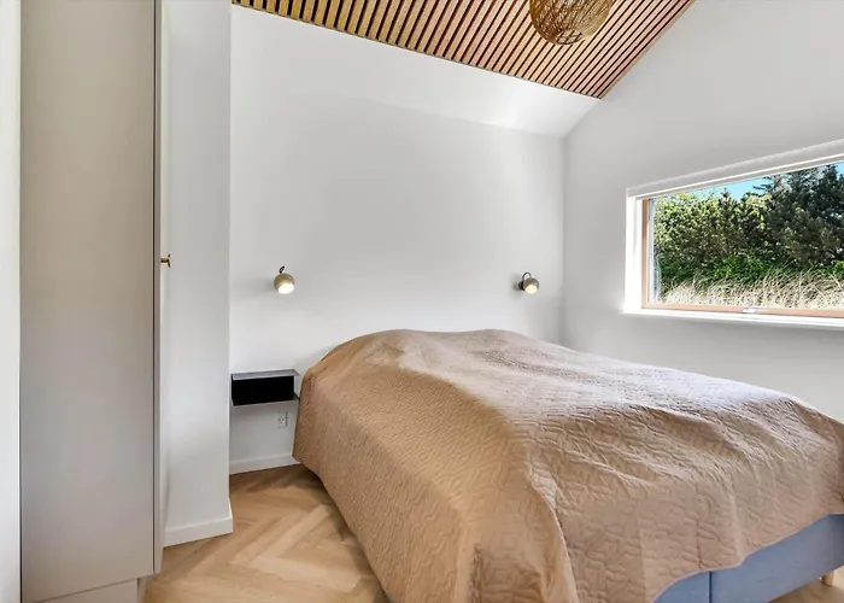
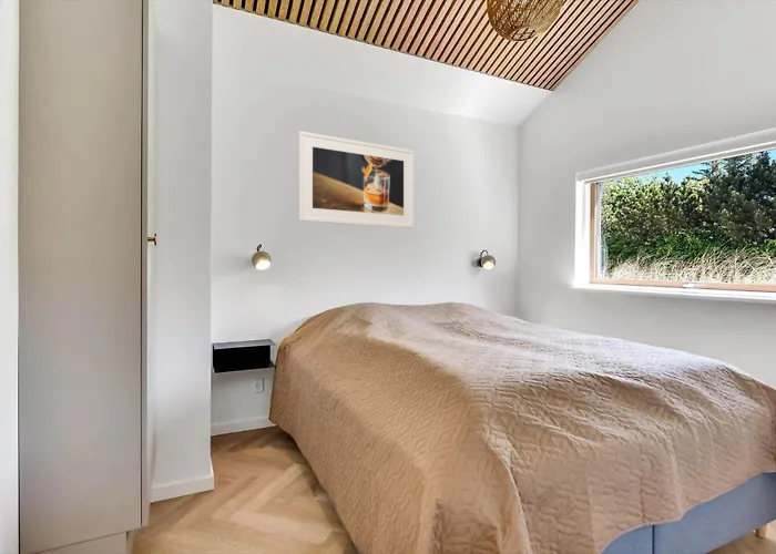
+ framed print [297,131,416,229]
